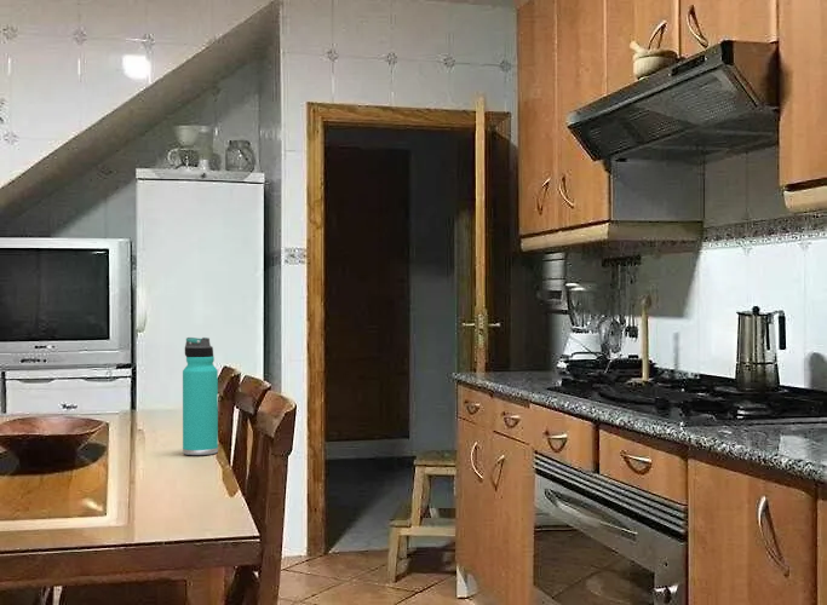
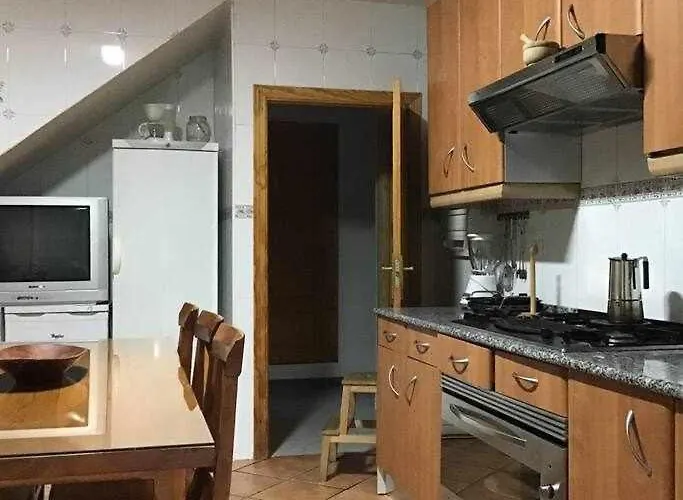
- thermos bottle [182,336,219,456]
